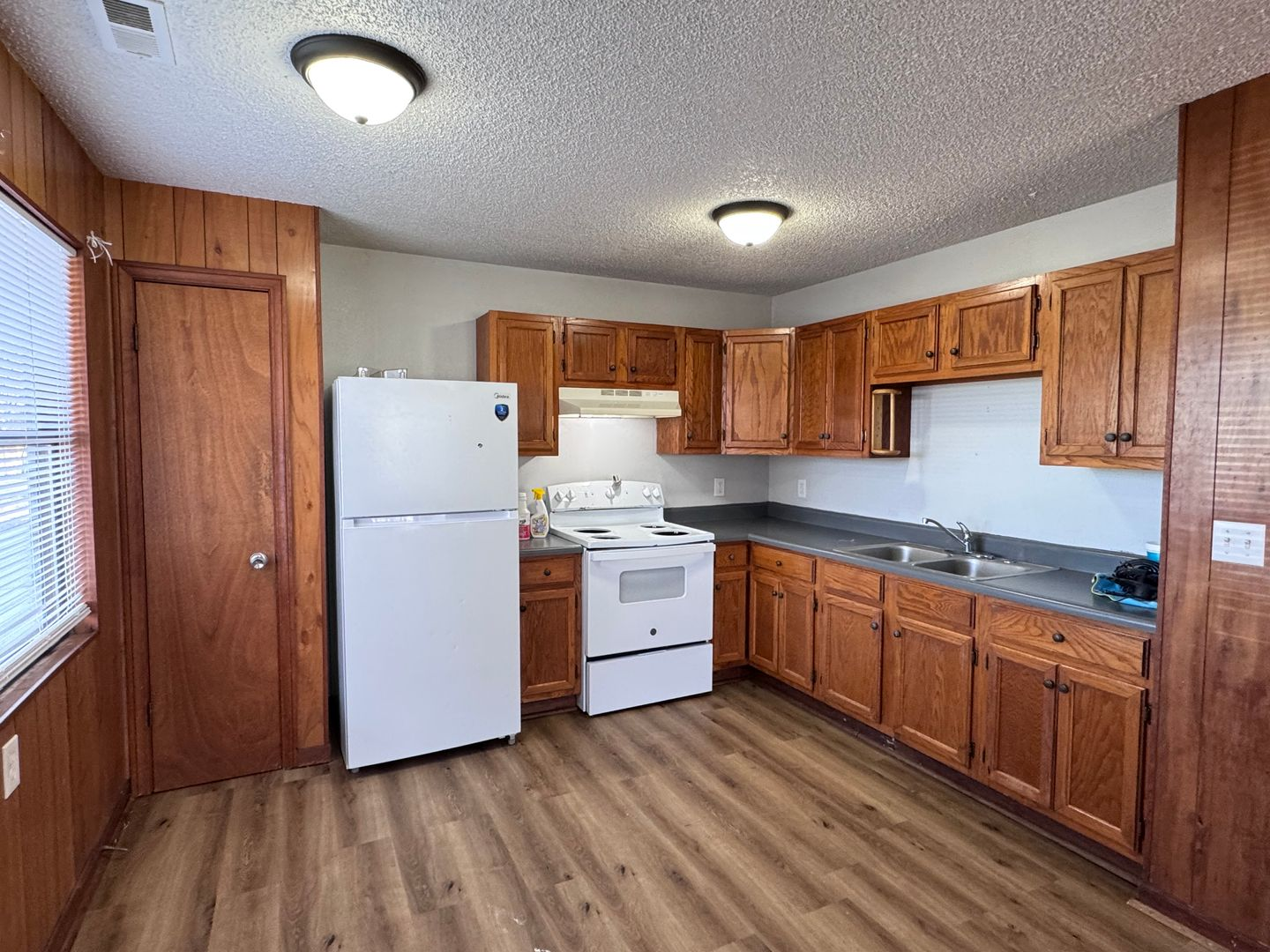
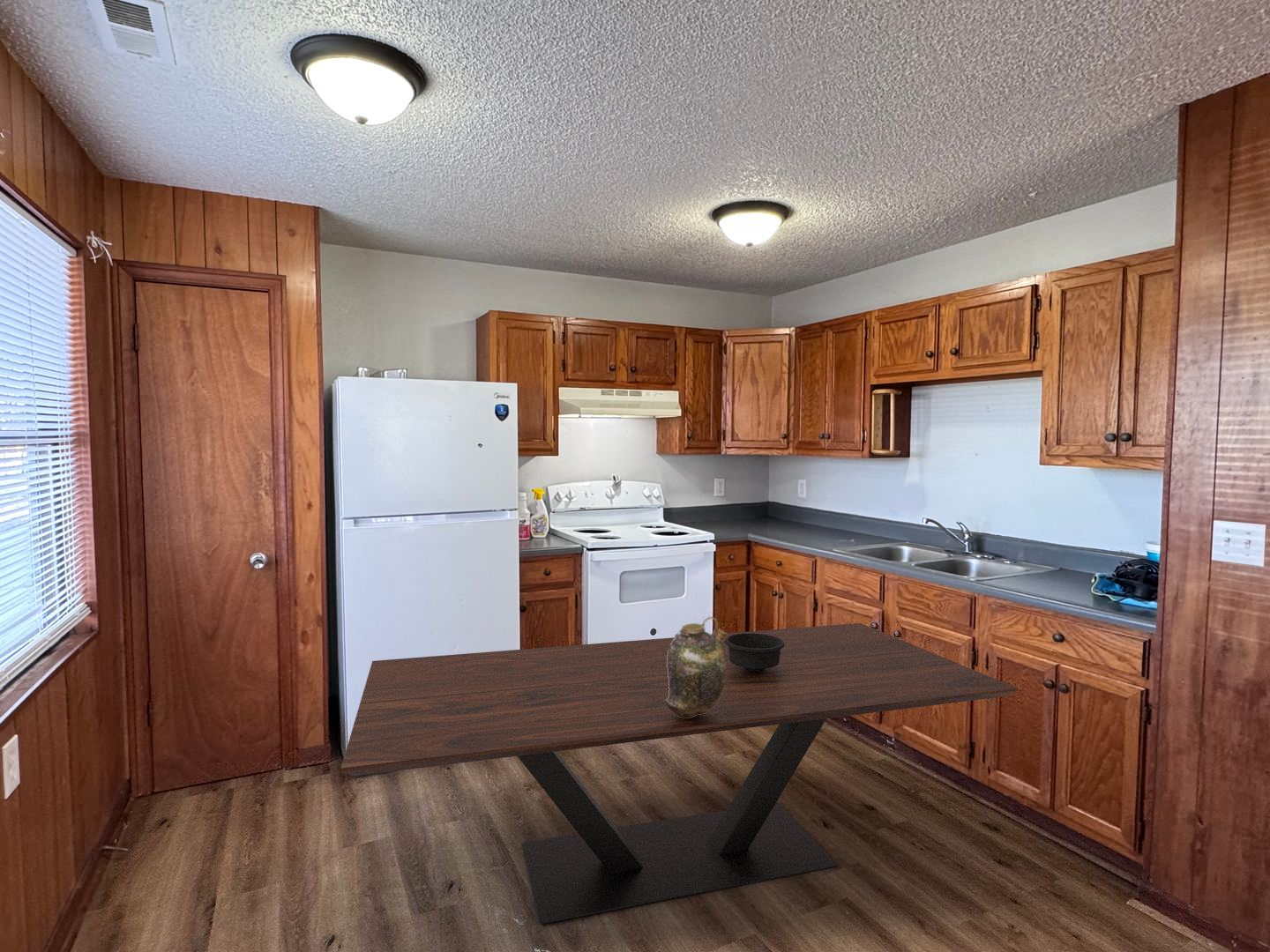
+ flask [665,616,728,718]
+ bowl [725,633,785,672]
+ dining table [340,622,1019,925]
